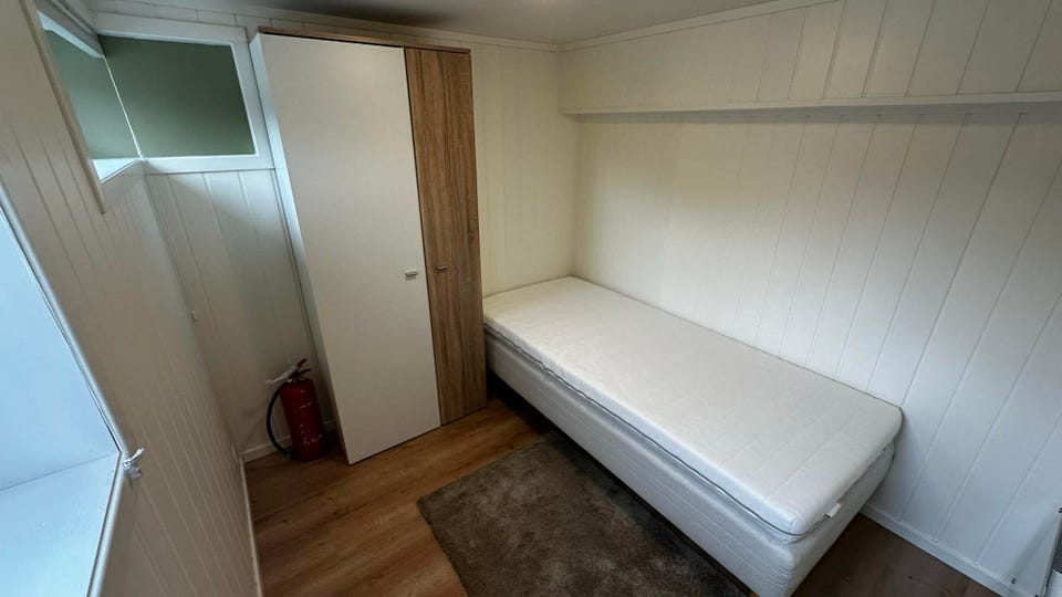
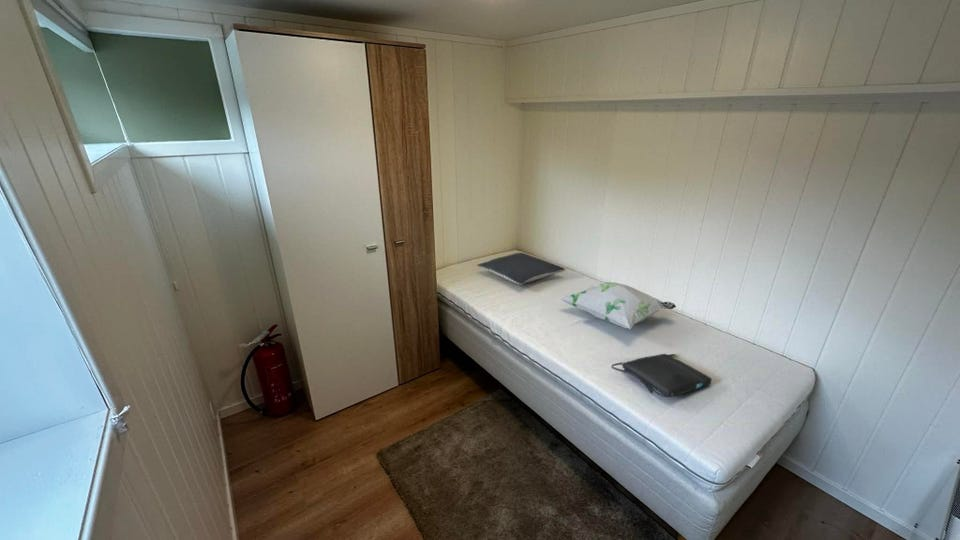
+ pillow [476,252,566,286]
+ decorative pillow [560,281,677,330]
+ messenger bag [610,353,713,398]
